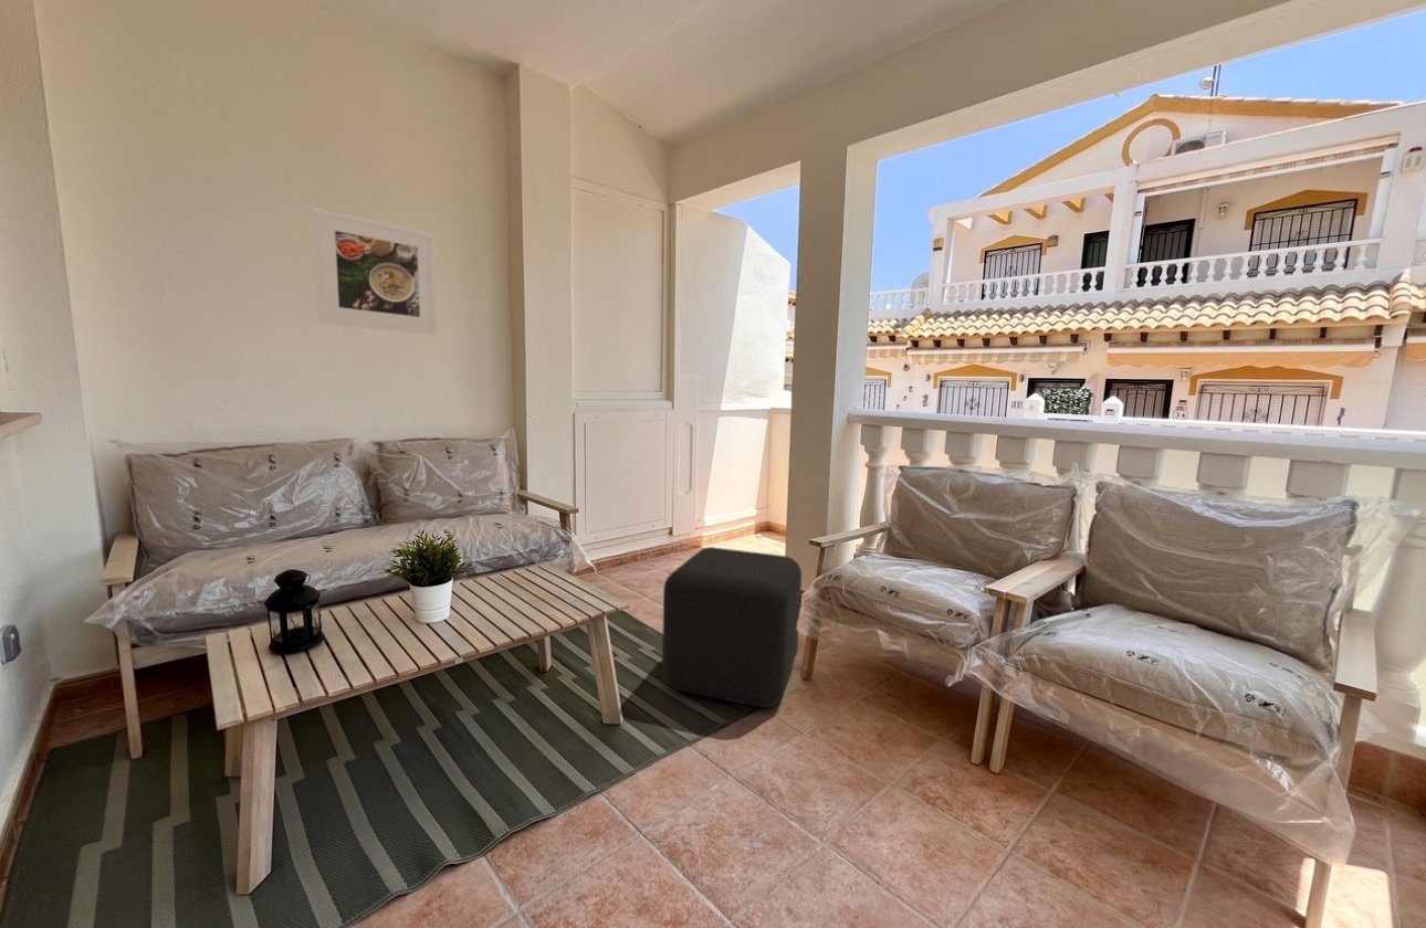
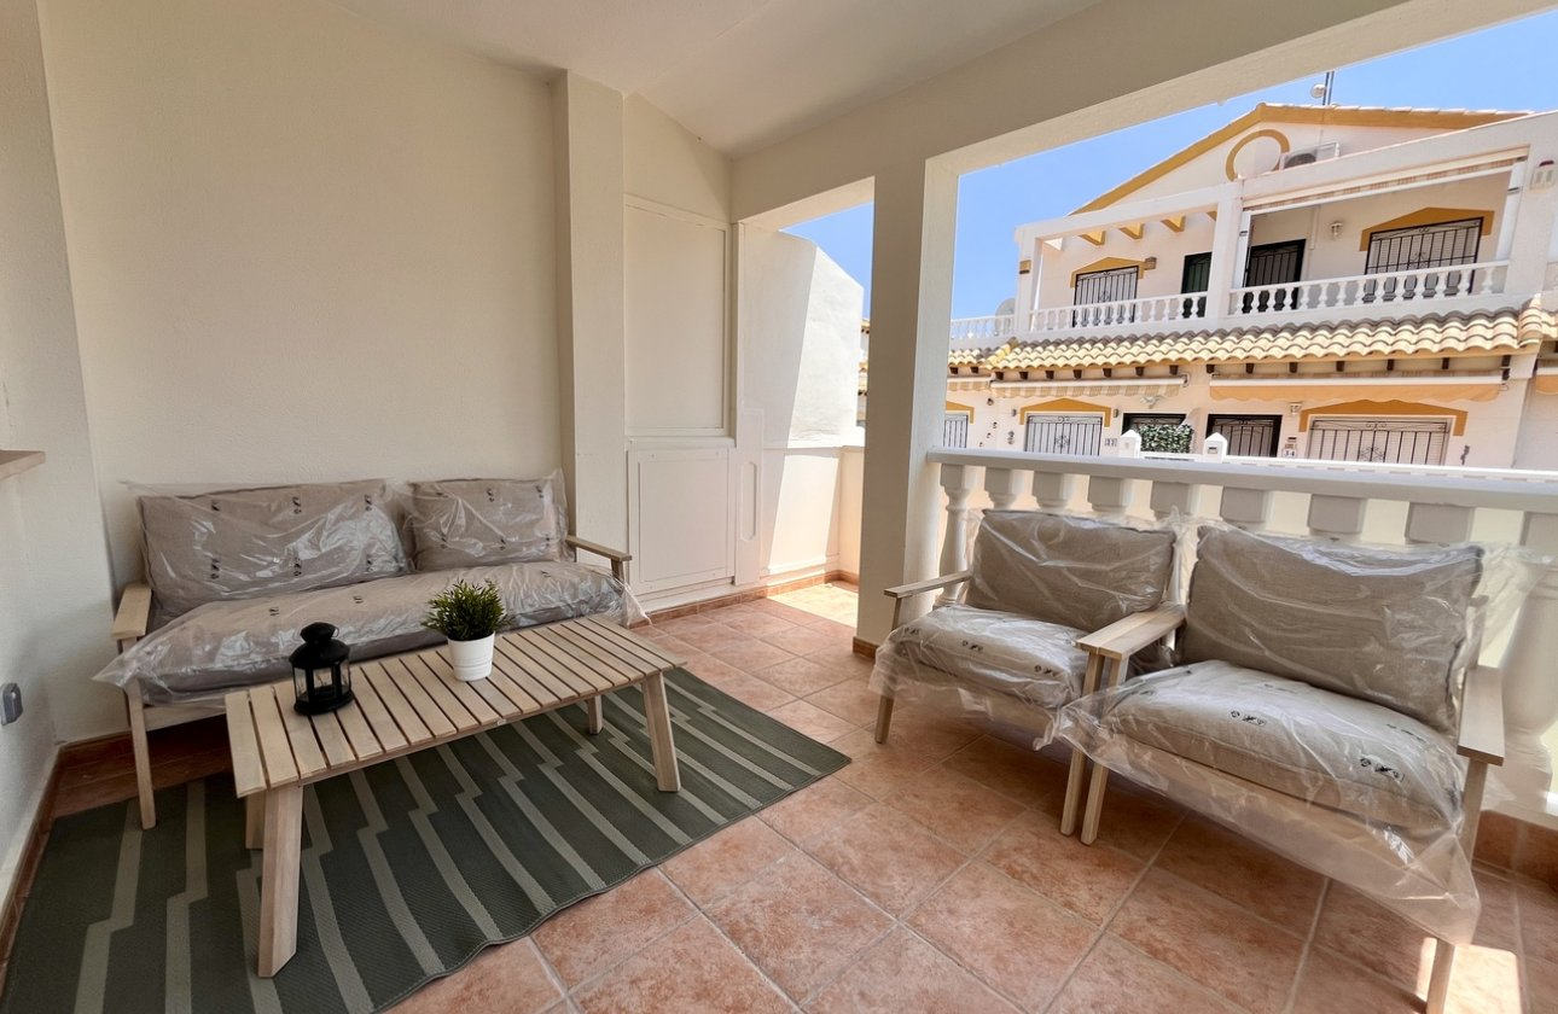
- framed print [311,207,438,336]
- cube [661,546,803,709]
